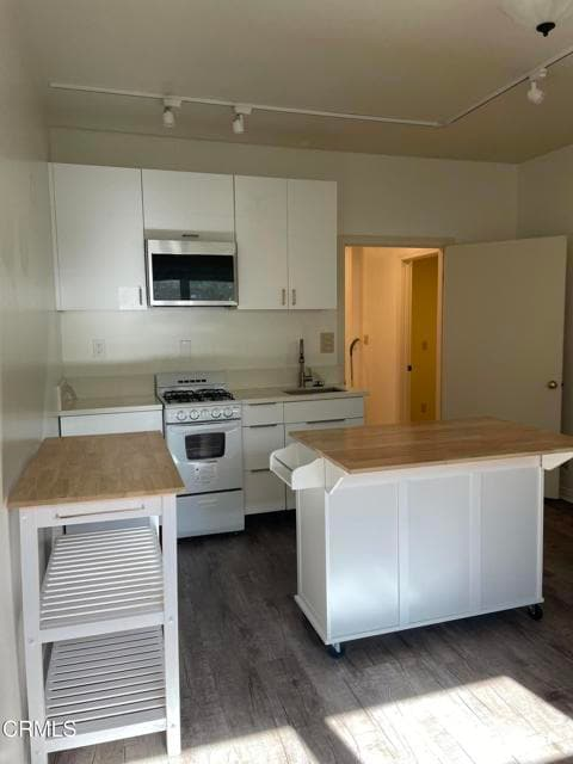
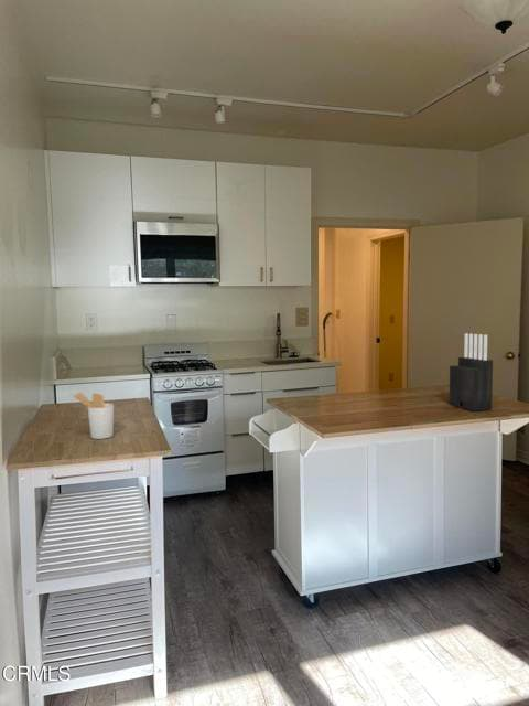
+ utensil holder [72,392,115,440]
+ knife block [449,332,494,413]
